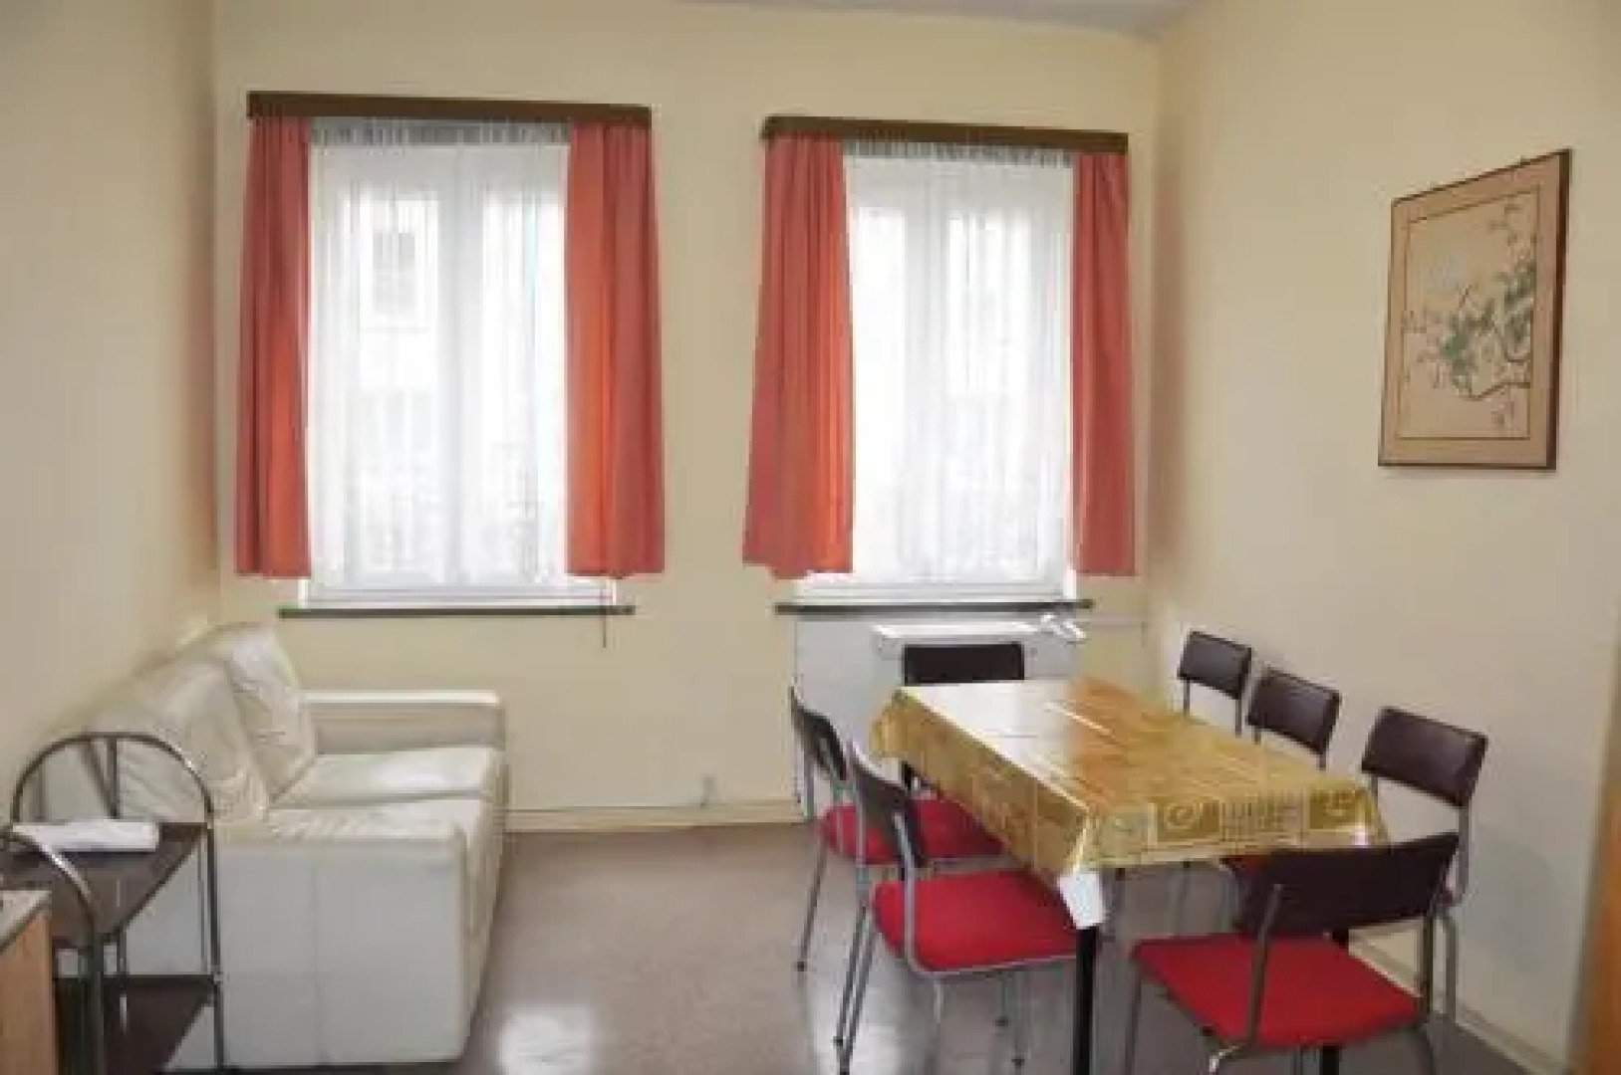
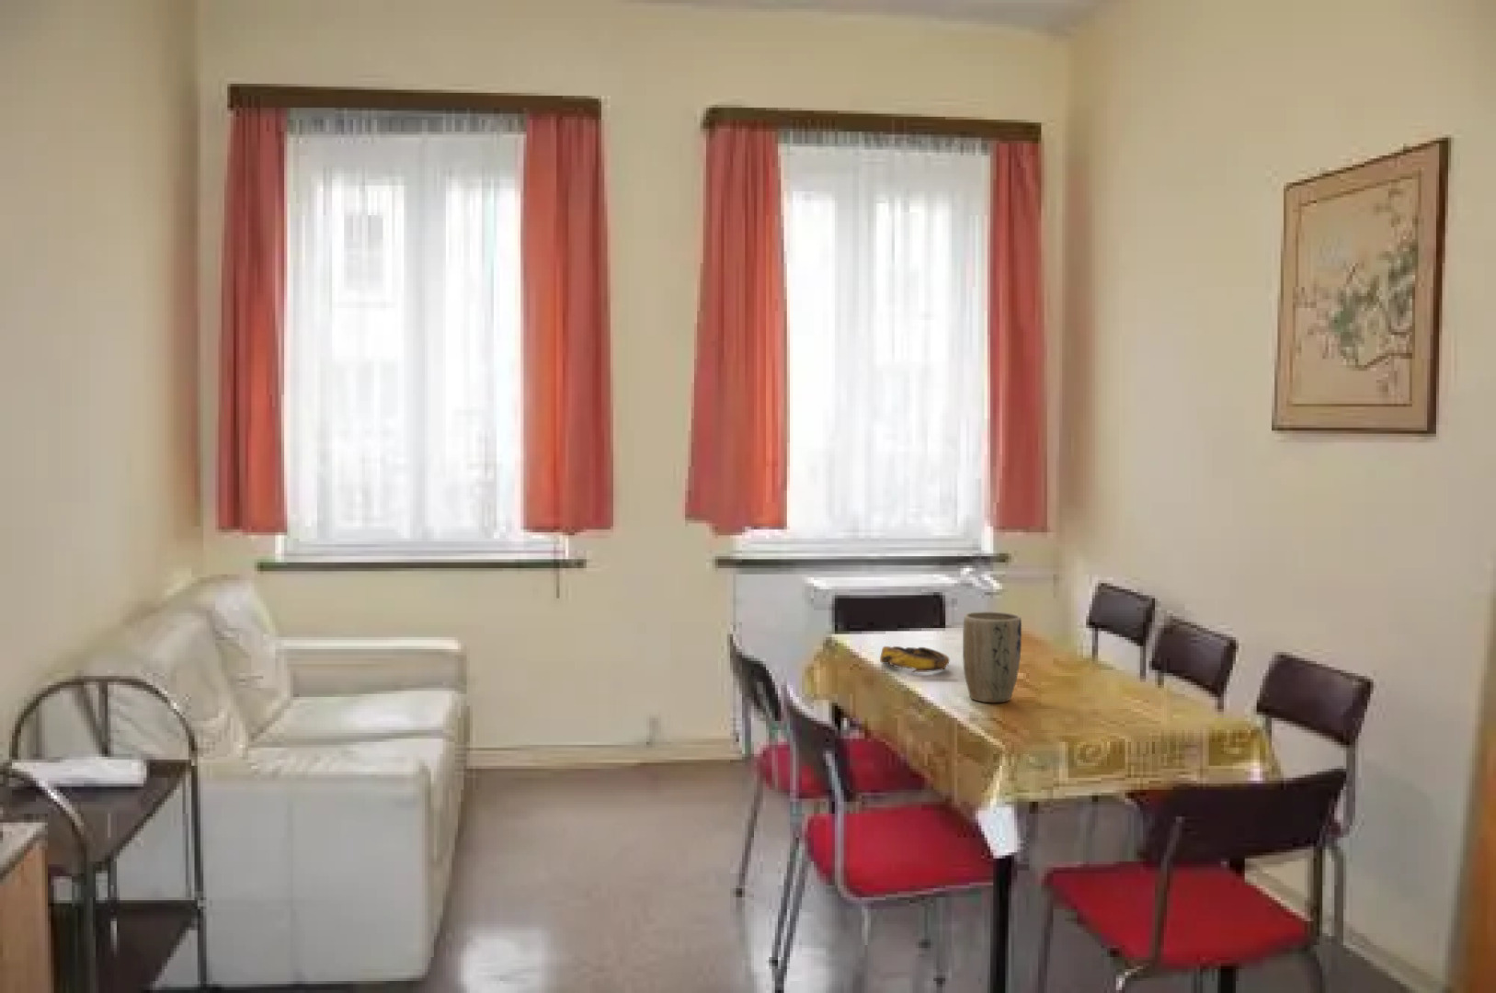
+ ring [879,645,951,673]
+ plant pot [962,611,1023,704]
